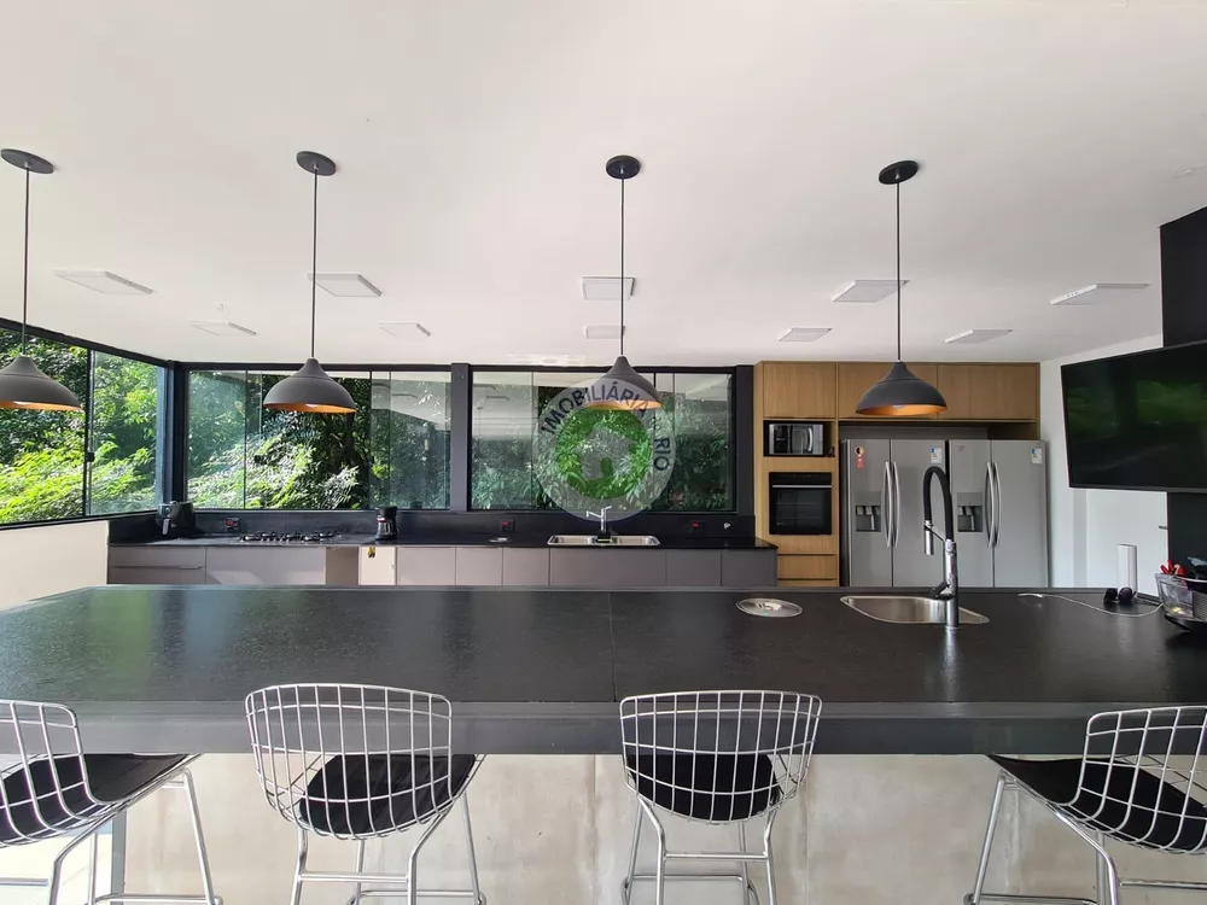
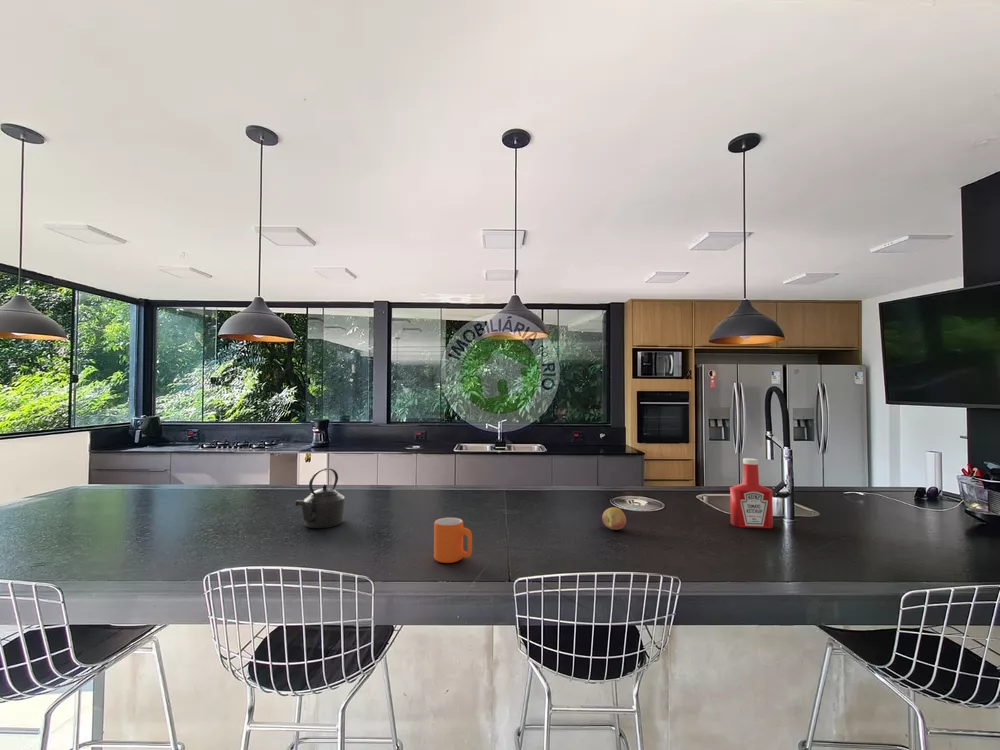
+ fruit [601,506,627,531]
+ soap bottle [729,457,774,529]
+ mug [433,516,473,564]
+ kettle [294,467,346,529]
